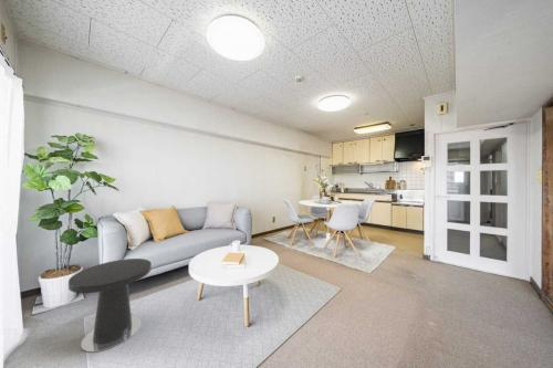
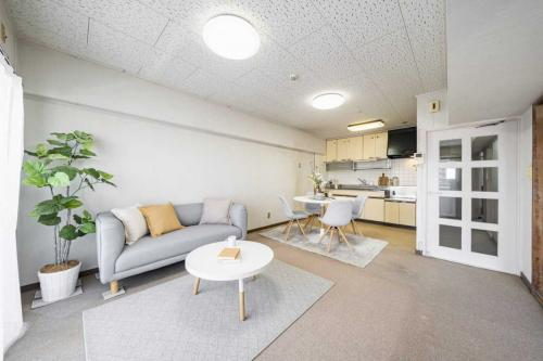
- side table [67,257,153,353]
